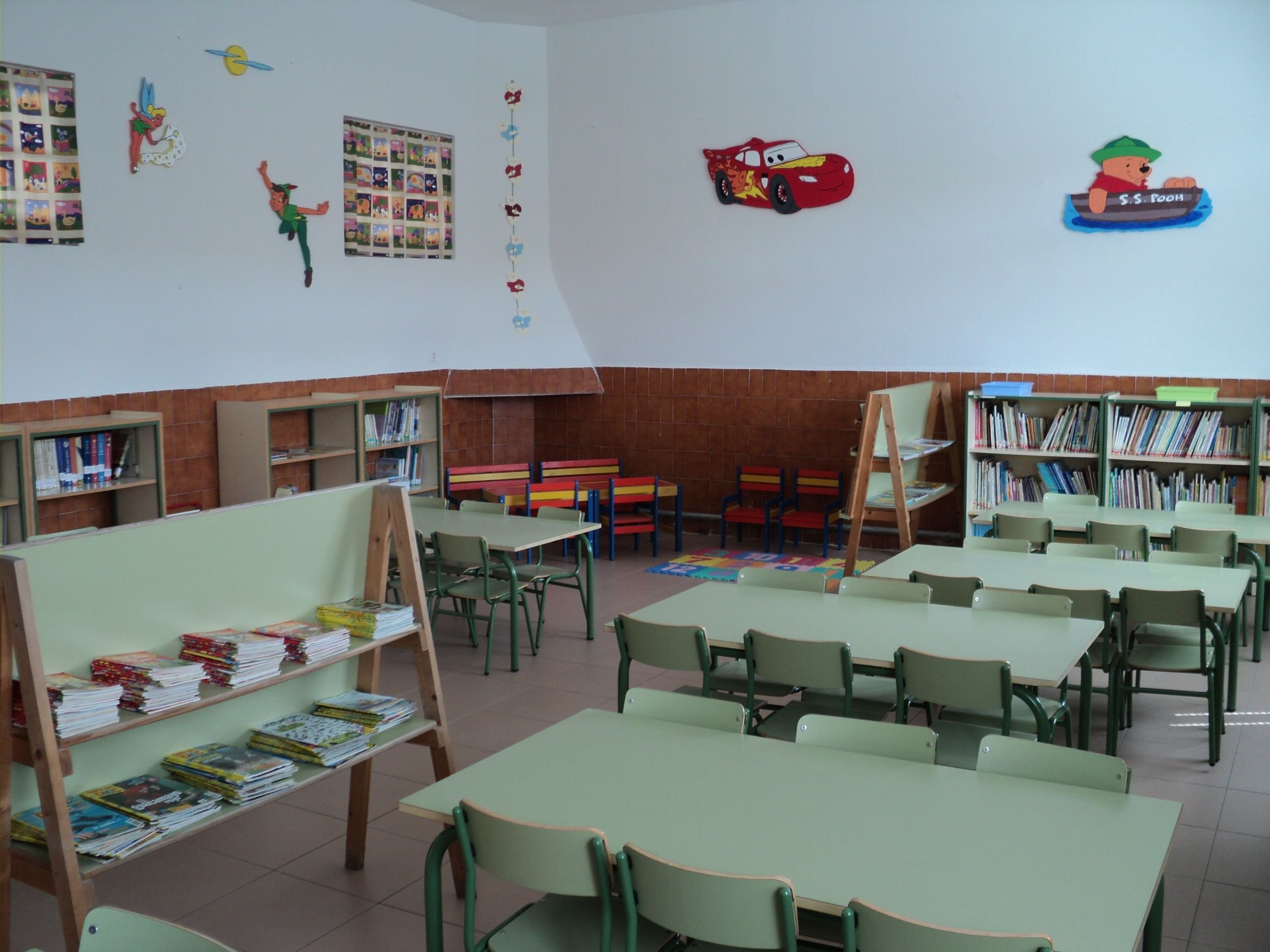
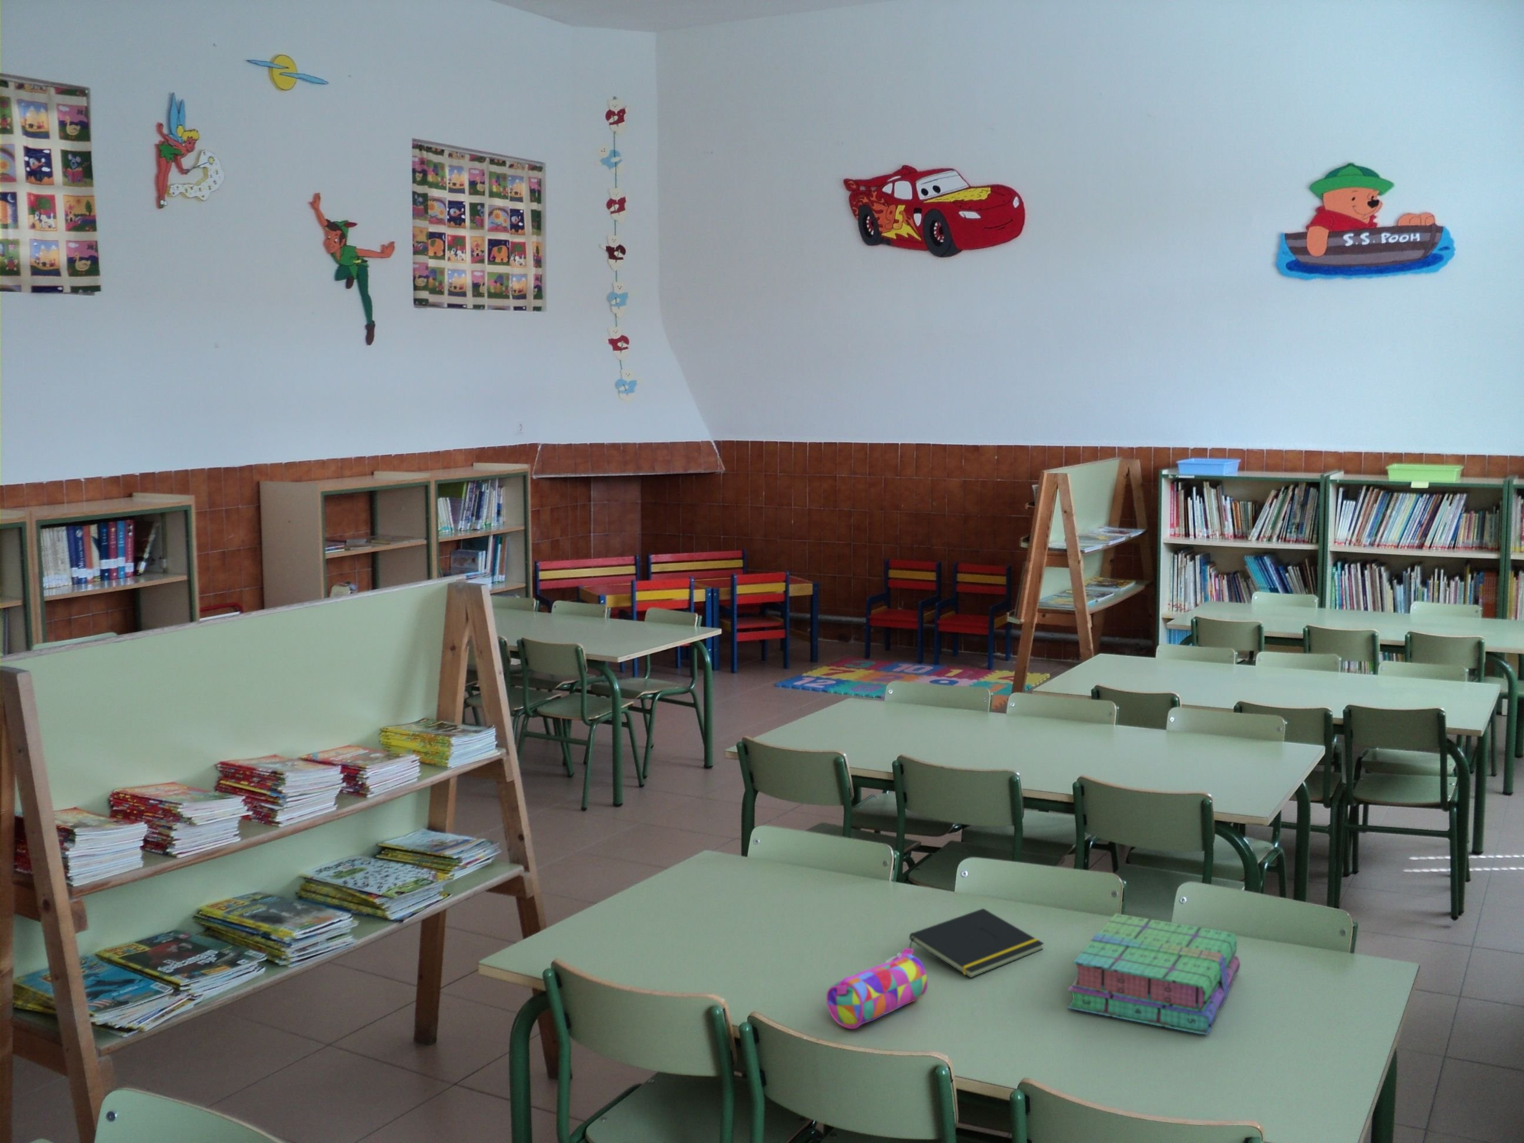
+ stack of books [1067,912,1241,1035]
+ notepad [908,908,1045,979]
+ pencil case [826,947,928,1029]
